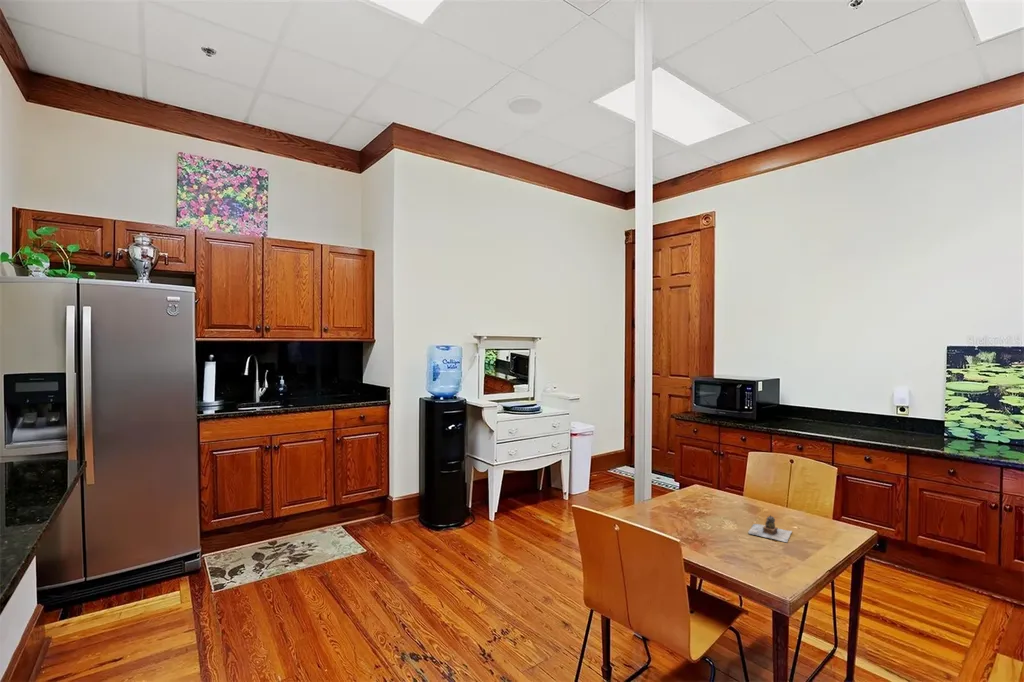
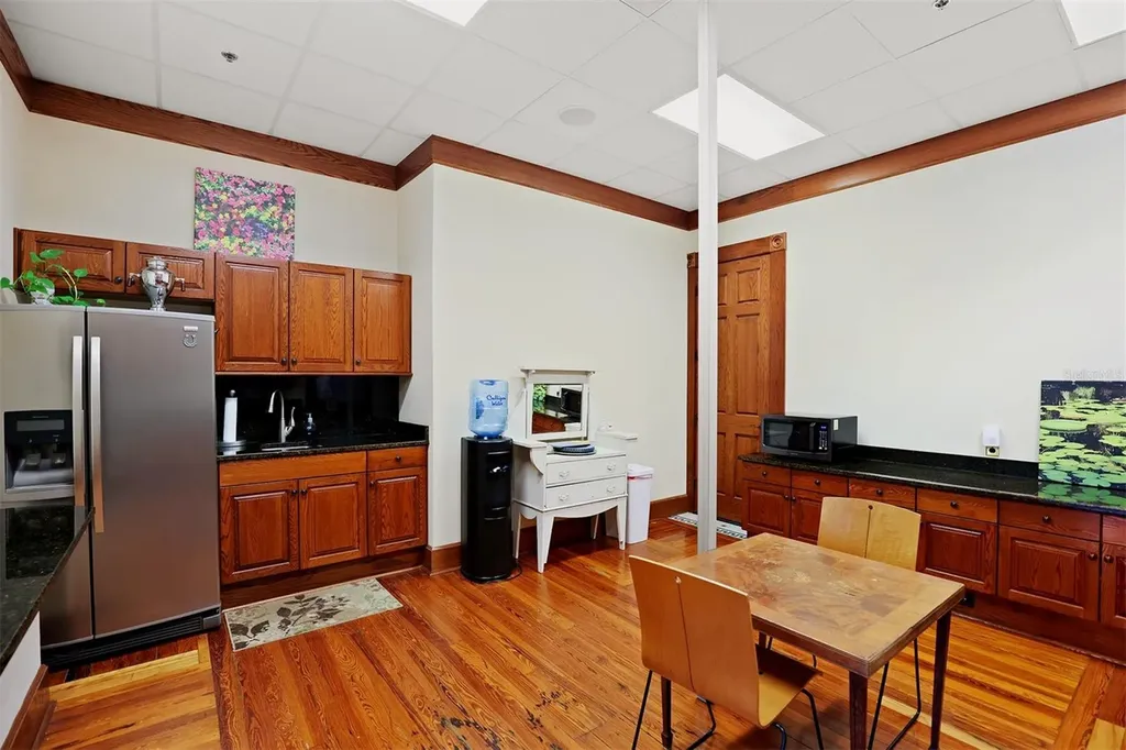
- teapot [747,514,793,543]
